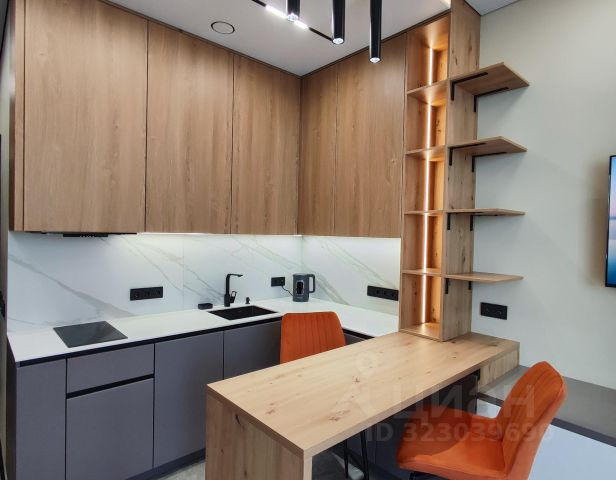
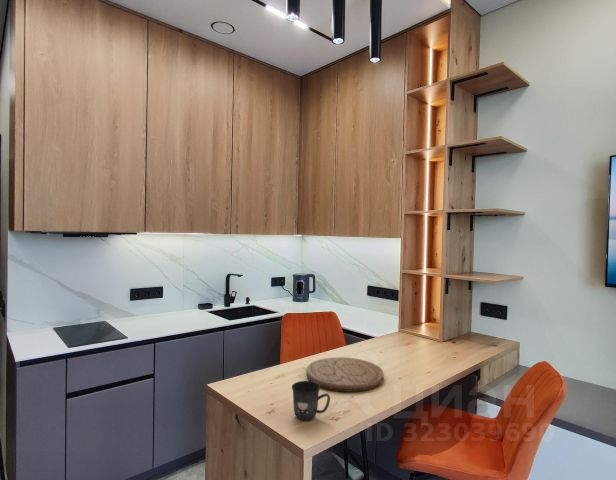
+ cutting board [305,356,384,393]
+ mug [291,380,331,422]
